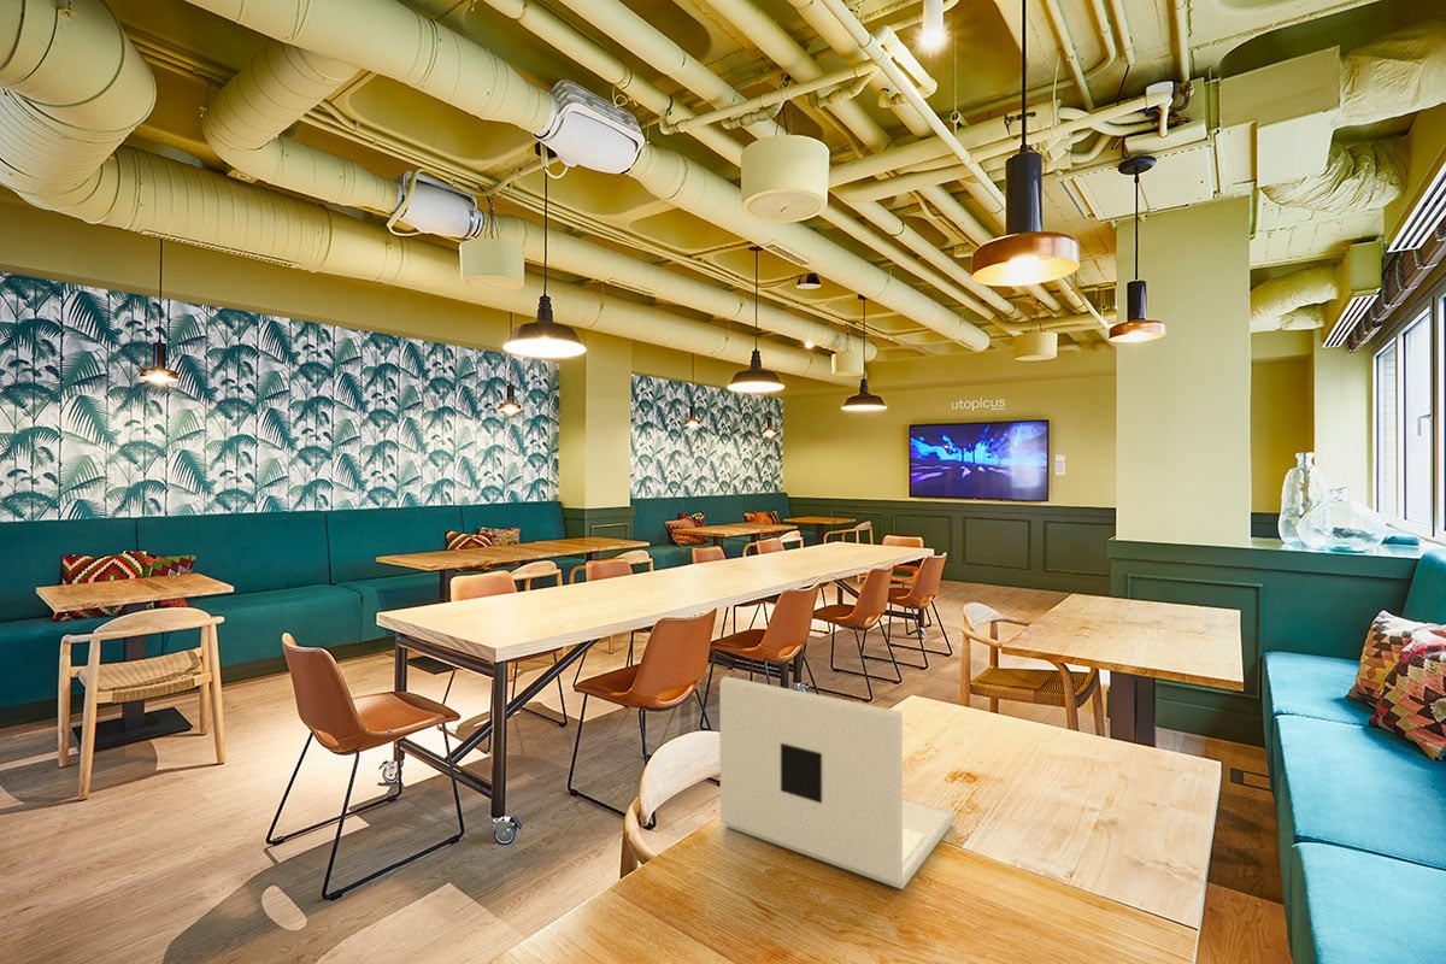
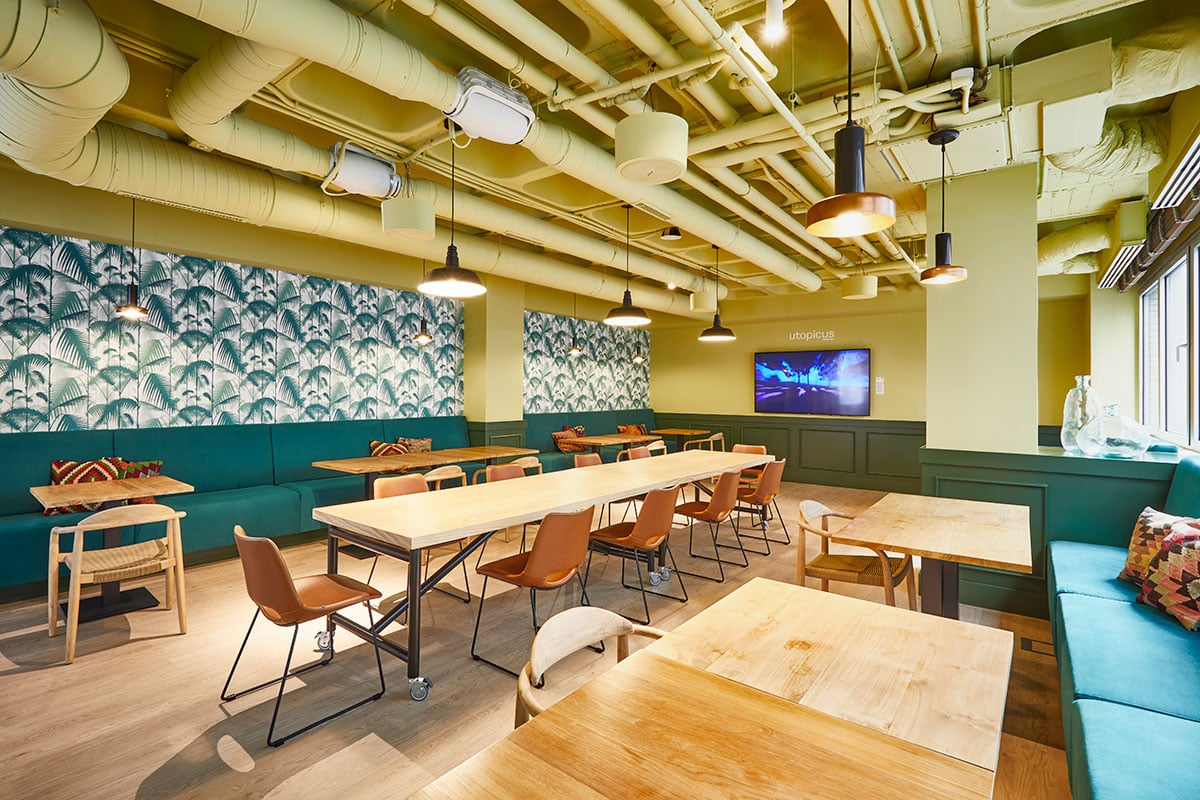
- laptop [718,675,956,890]
